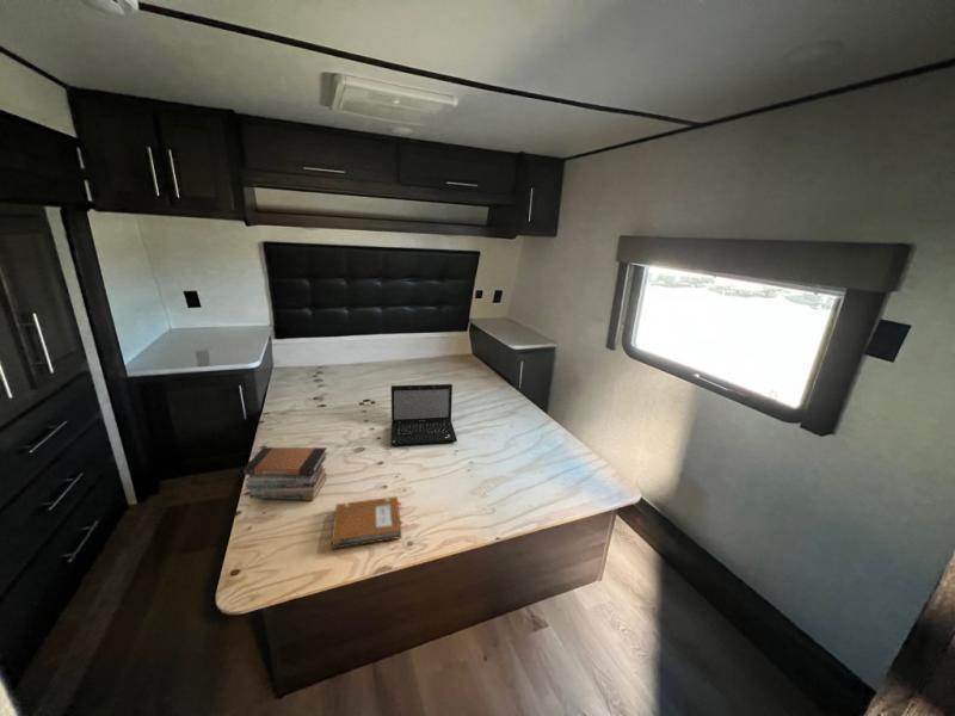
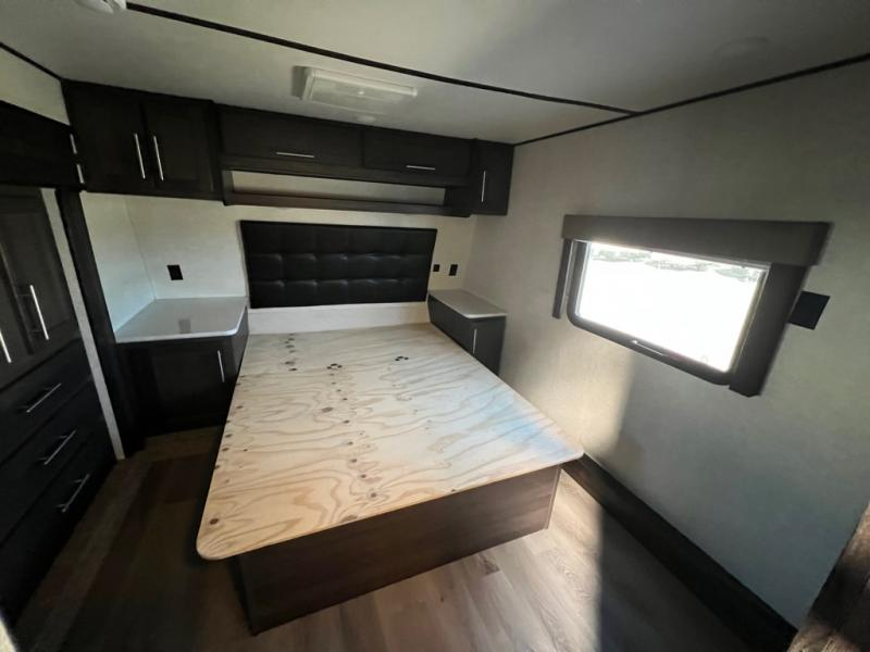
- notebook [331,495,402,550]
- book stack [241,446,328,501]
- laptop [390,383,458,446]
